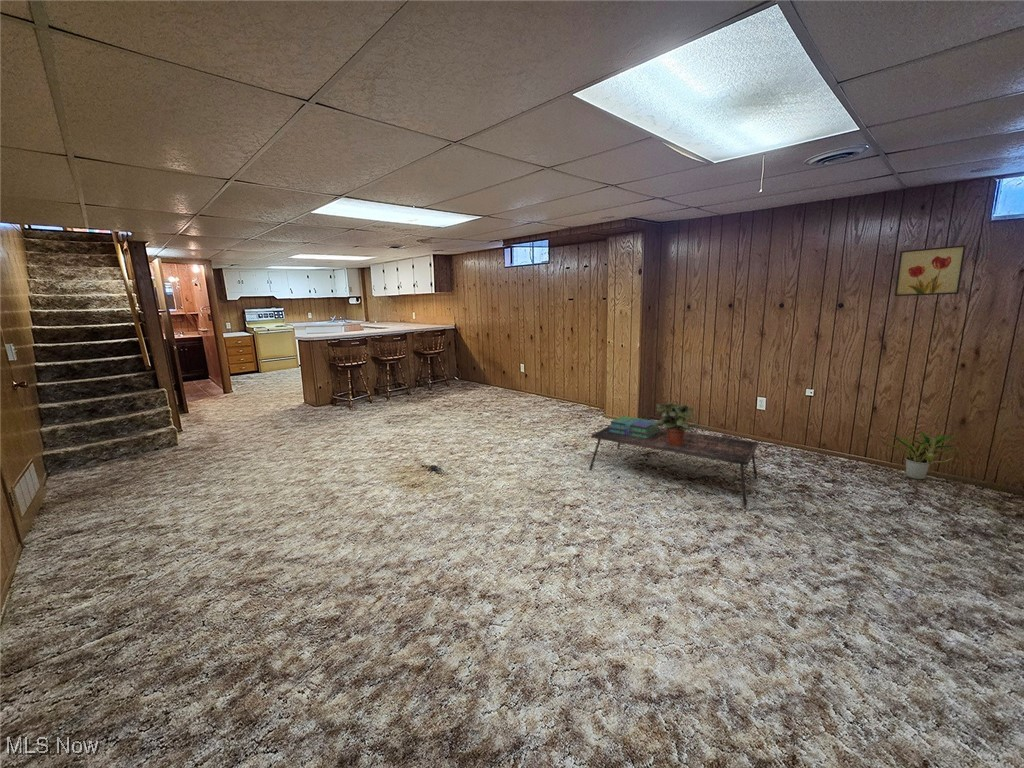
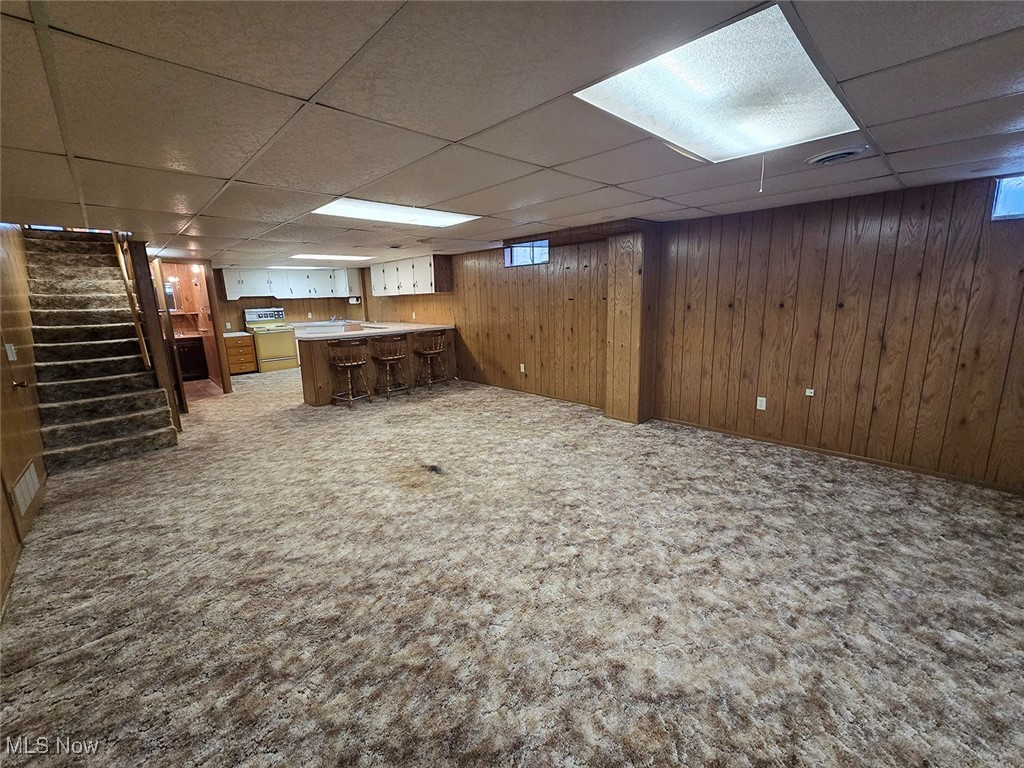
- stack of books [608,415,660,439]
- wall art [894,244,967,297]
- coffee table [588,424,759,507]
- potted plant [883,431,970,481]
- potted plant [652,400,703,446]
